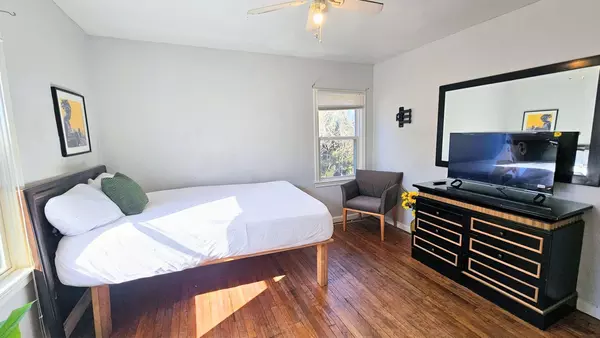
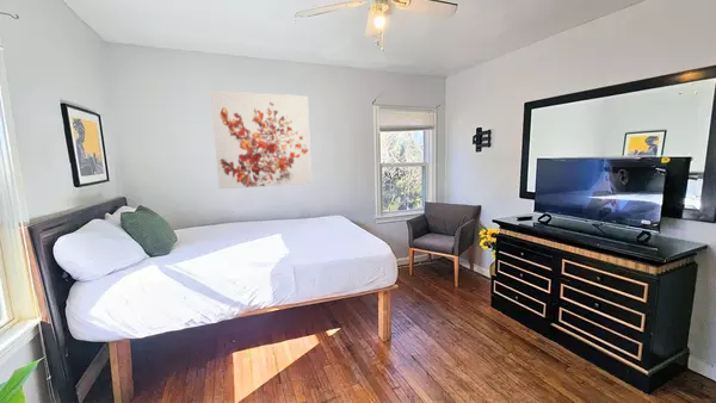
+ wall art [209,89,313,190]
